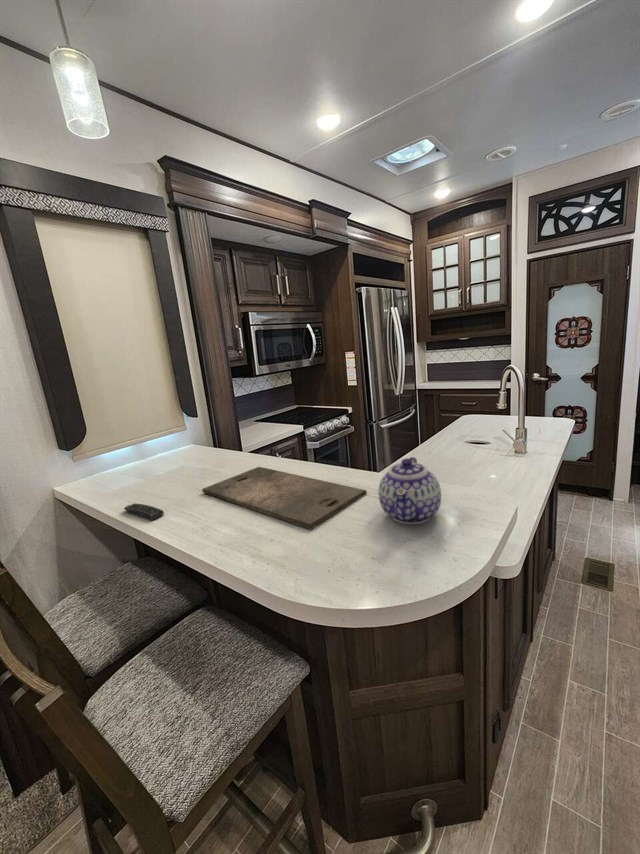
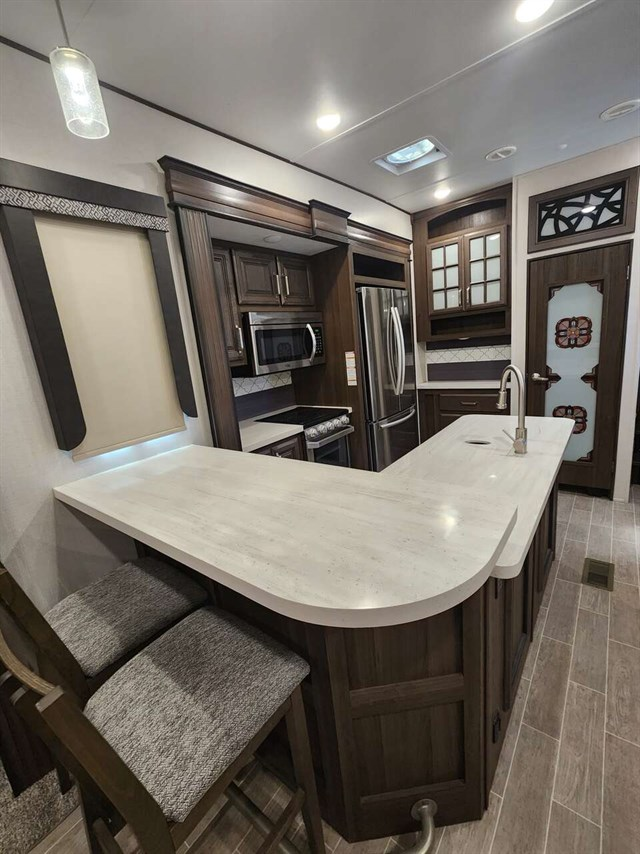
- teapot [378,456,442,525]
- remote control [123,503,165,521]
- cutting board [201,466,368,530]
